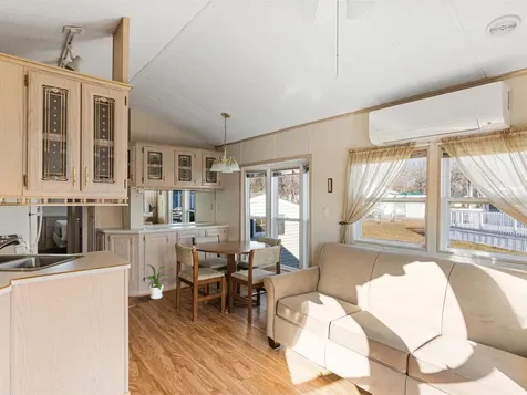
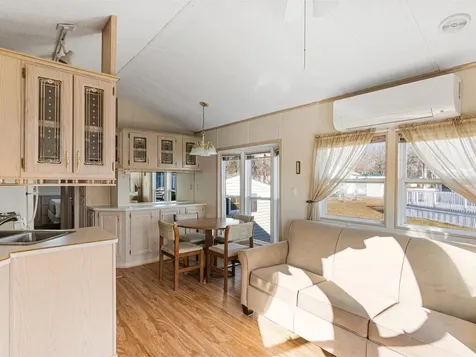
- house plant [142,263,169,300]
